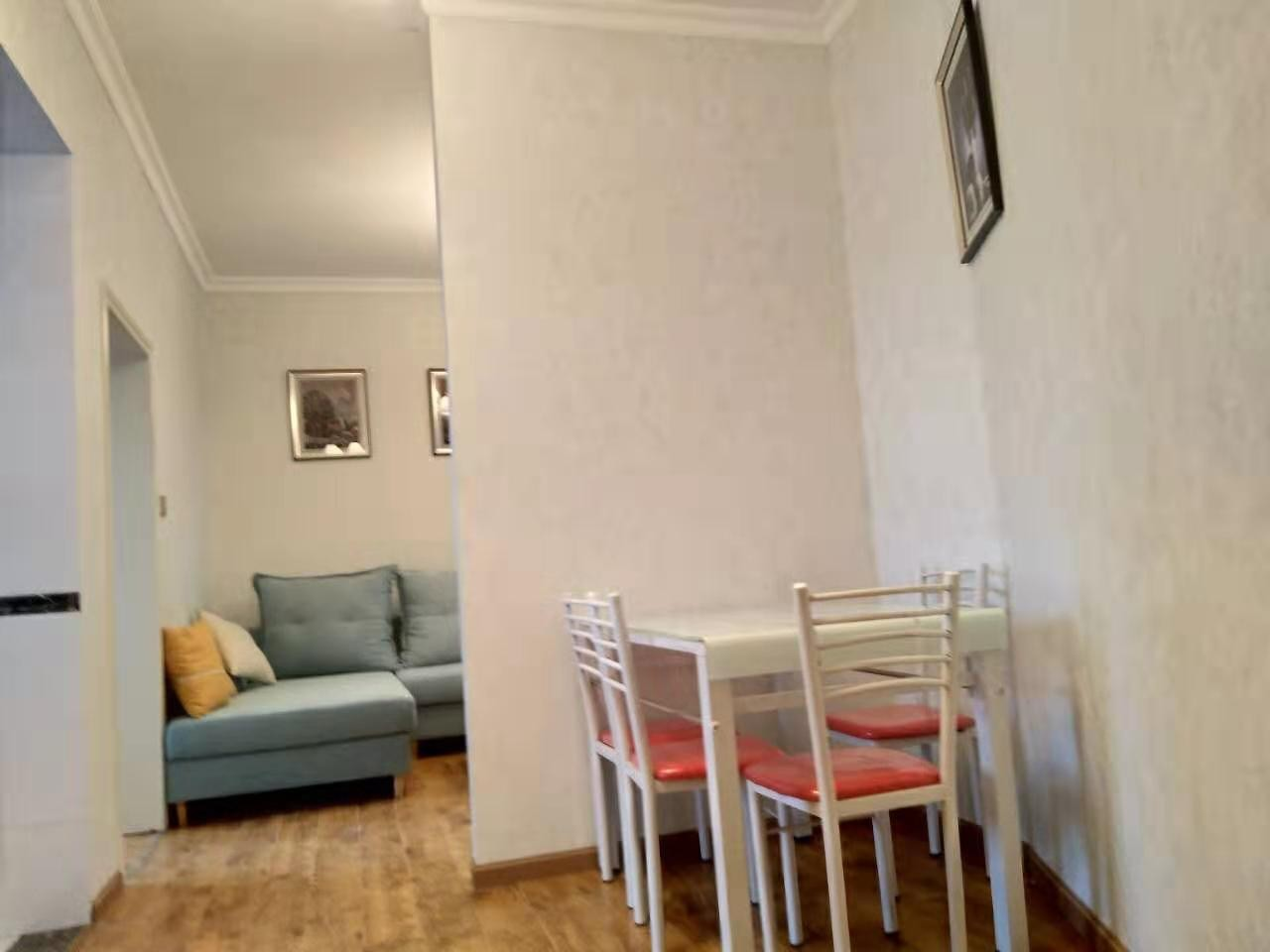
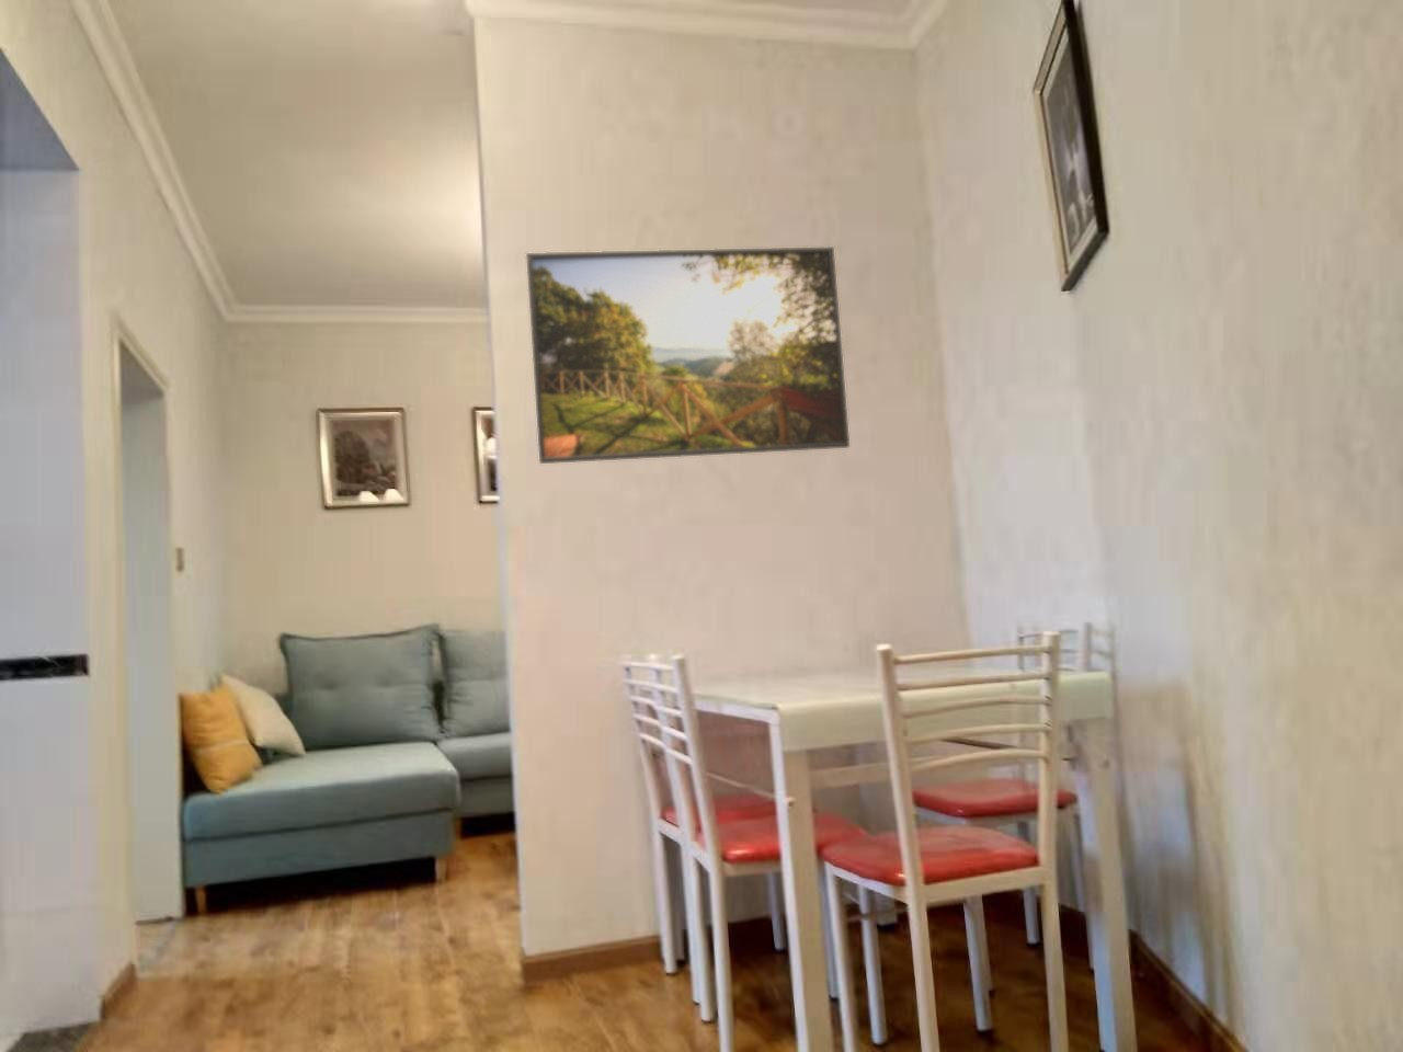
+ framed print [525,245,851,464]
